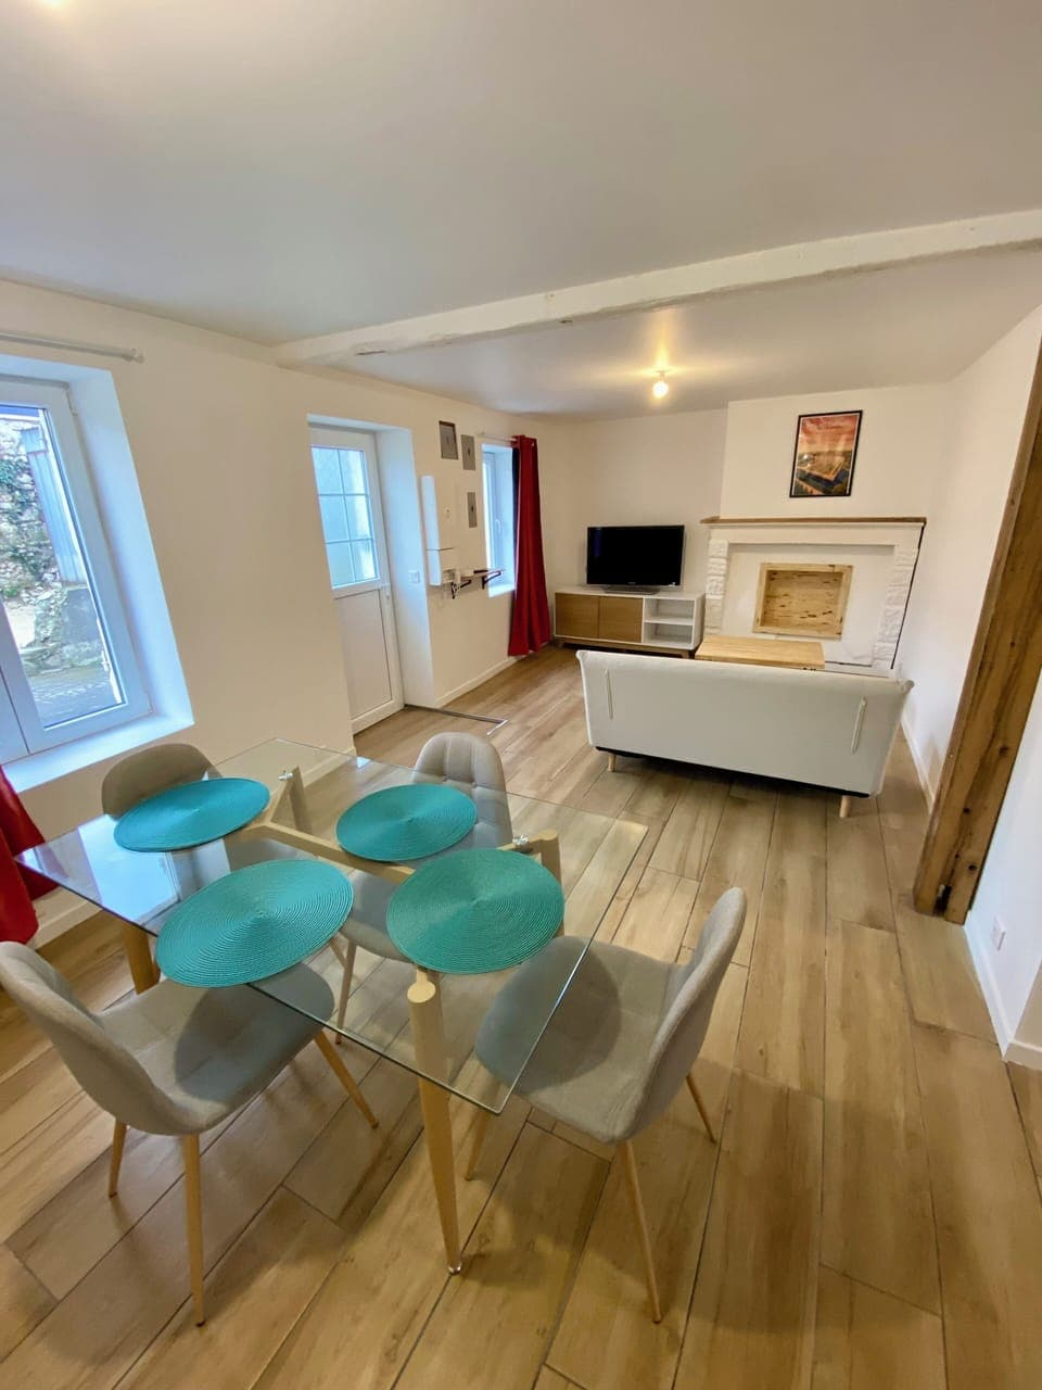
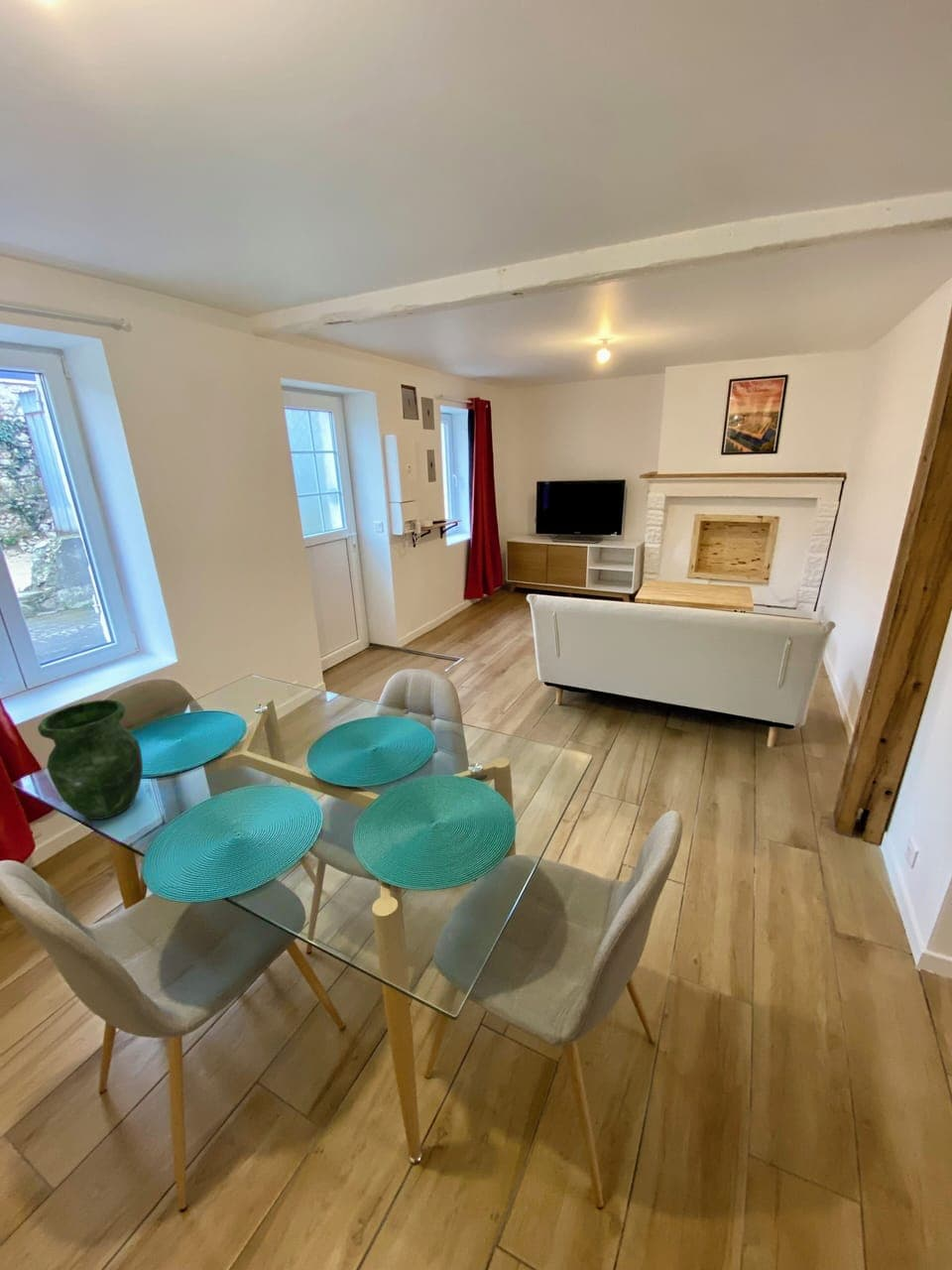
+ vase [37,699,144,821]
